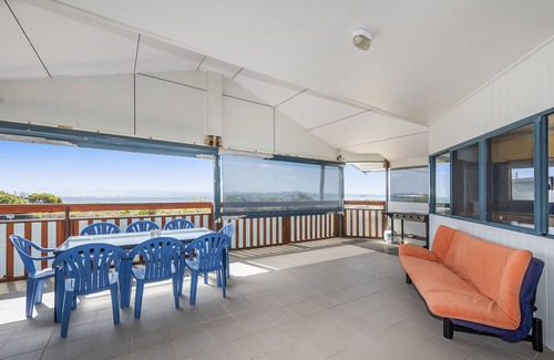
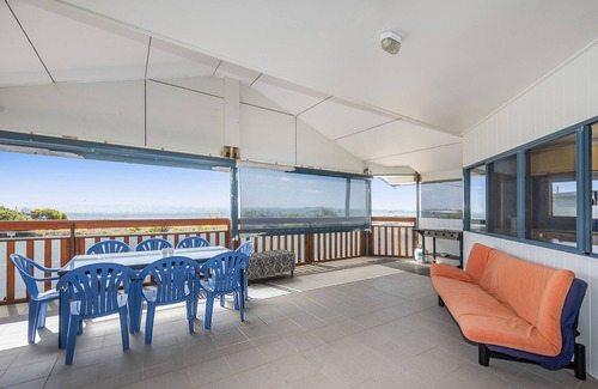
+ bench [246,248,297,287]
